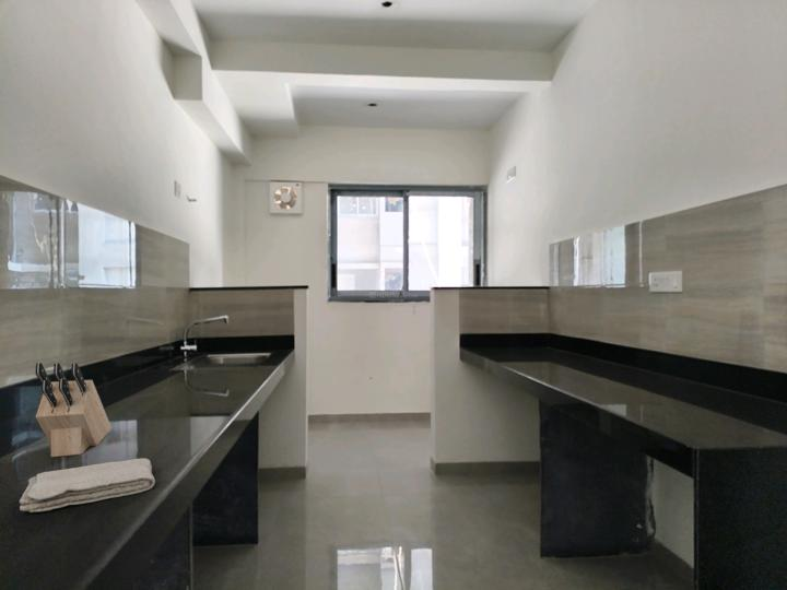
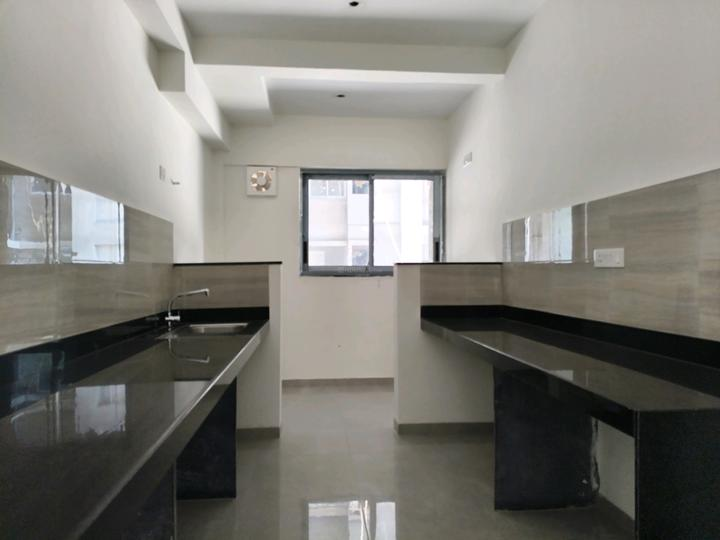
- knife block [35,362,113,458]
- washcloth [19,458,156,514]
